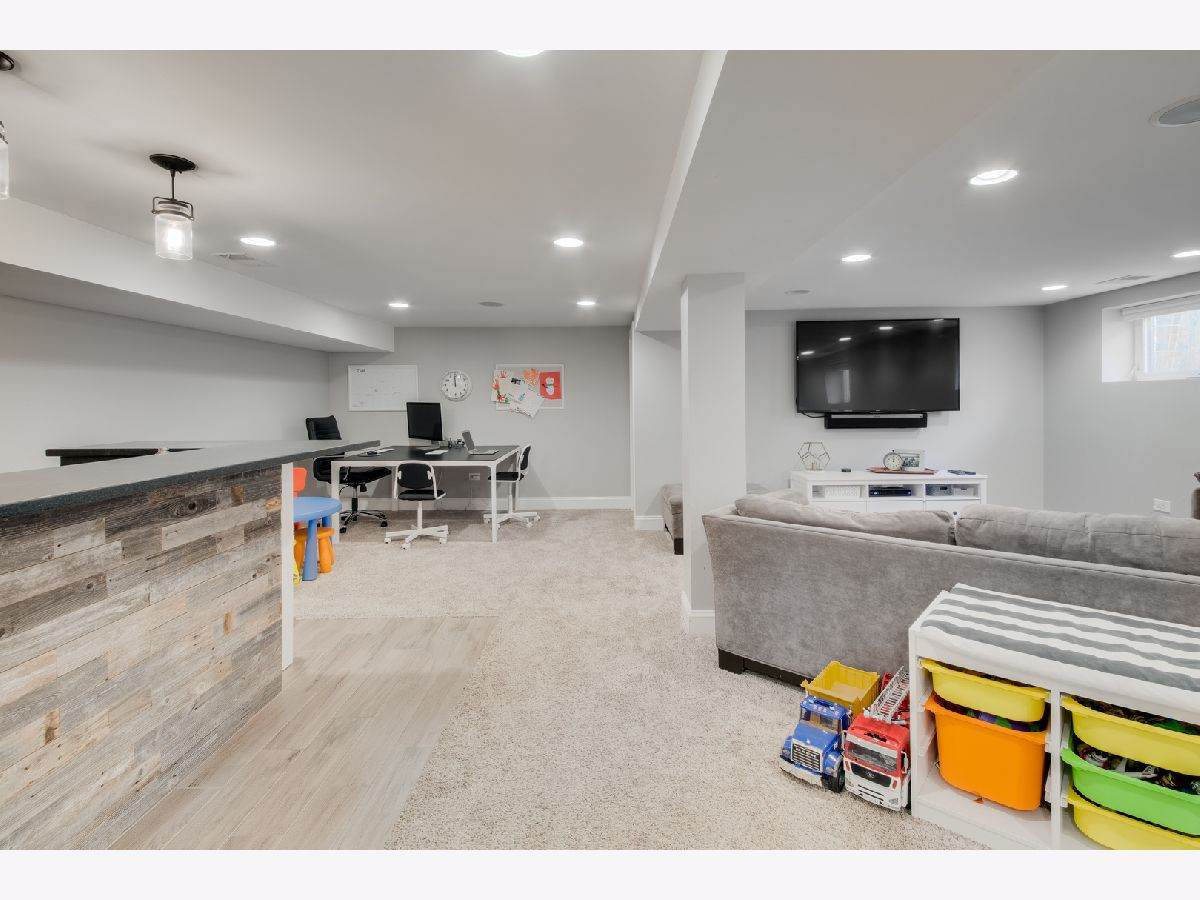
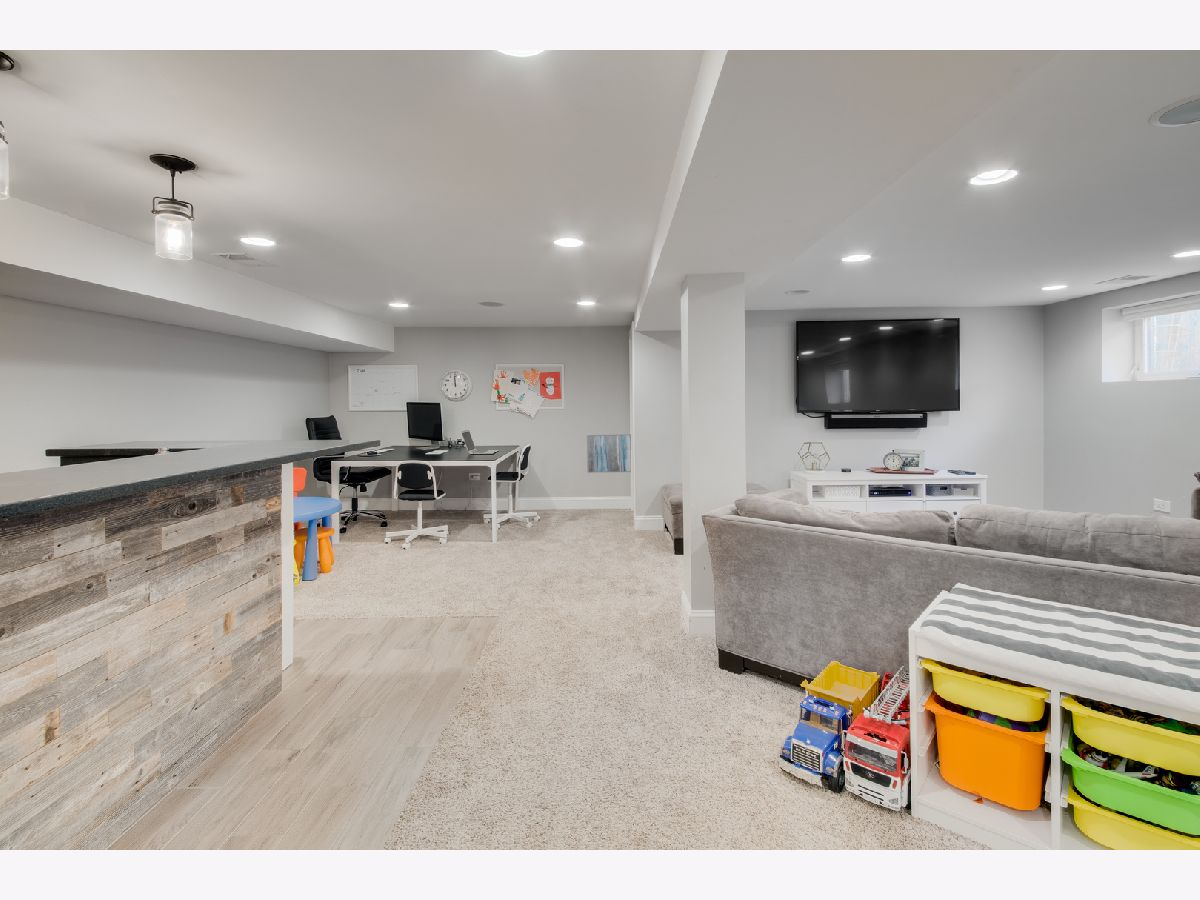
+ wall art [586,433,632,474]
